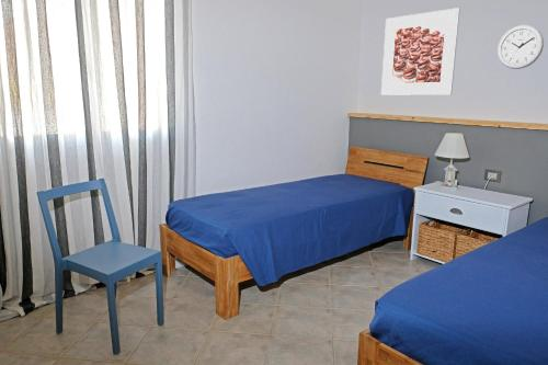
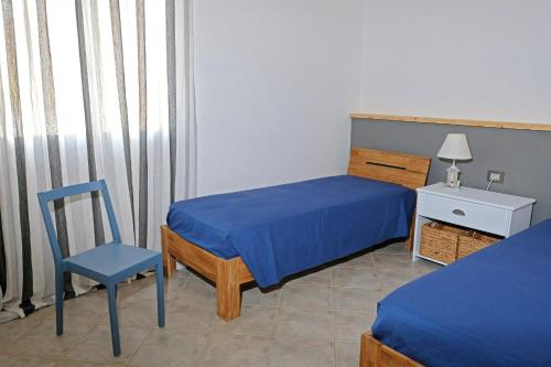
- wall clock [496,24,545,70]
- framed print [380,7,461,96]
